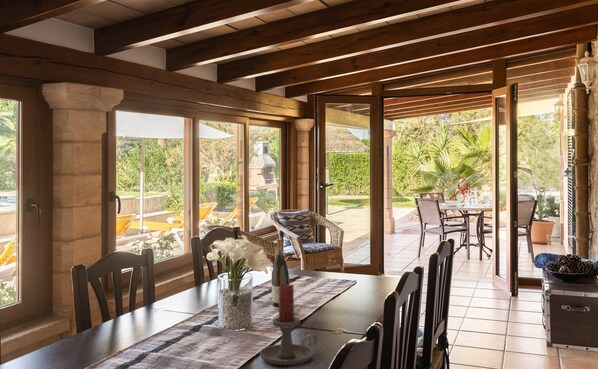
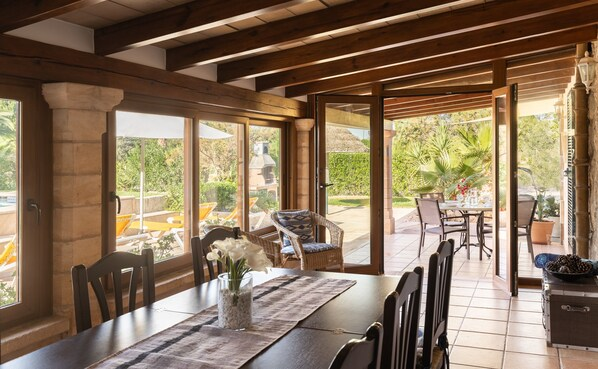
- wine bottle [271,238,290,307]
- candle holder [259,284,318,366]
